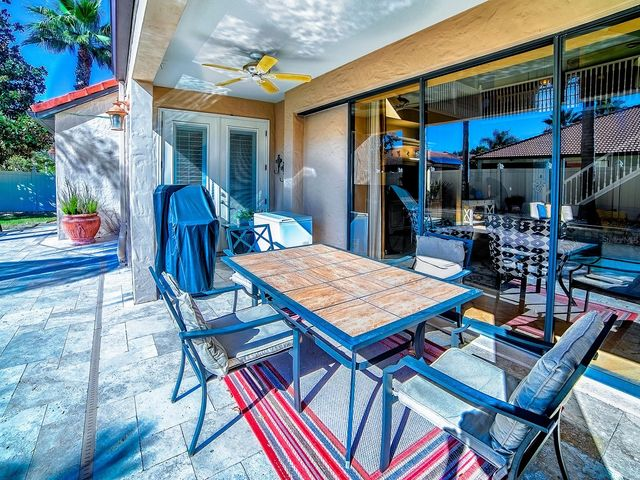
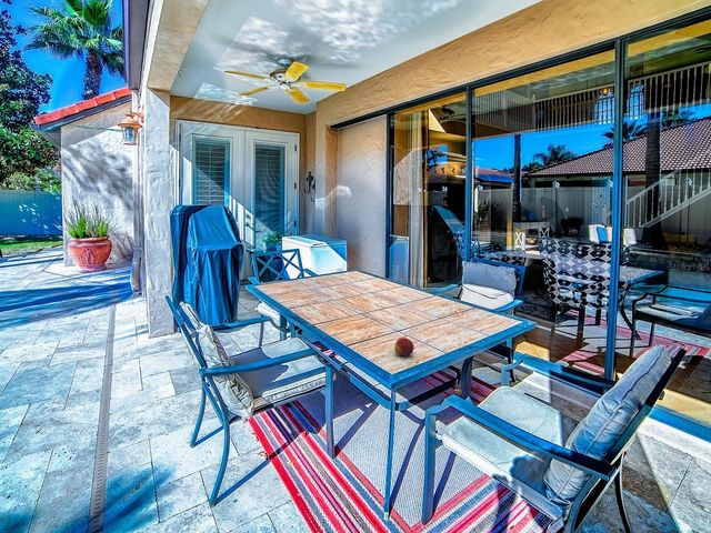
+ fruit [393,336,414,358]
